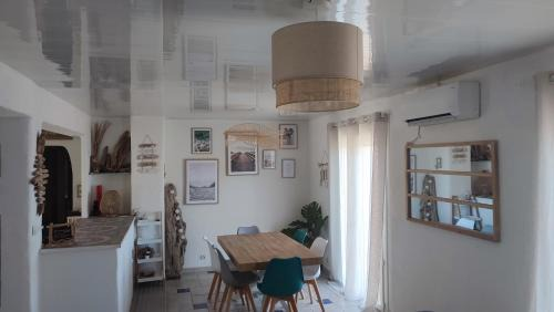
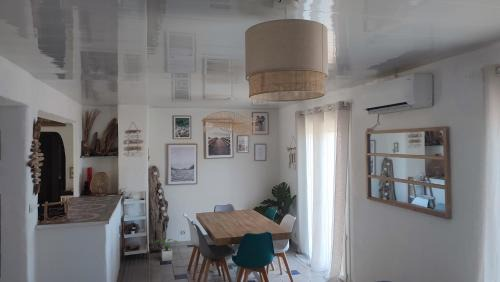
+ potted plant [152,238,180,262]
